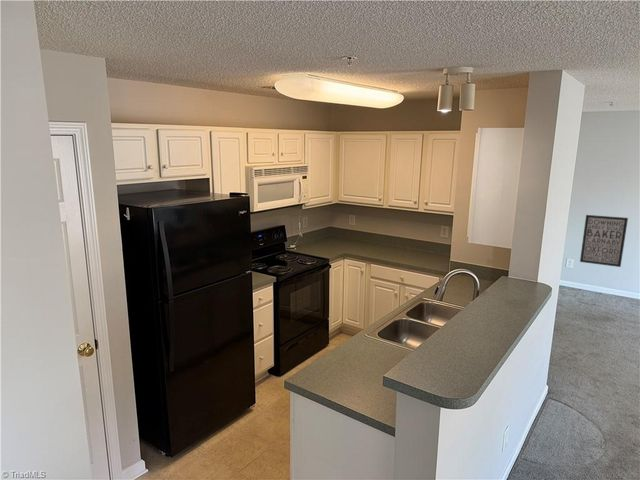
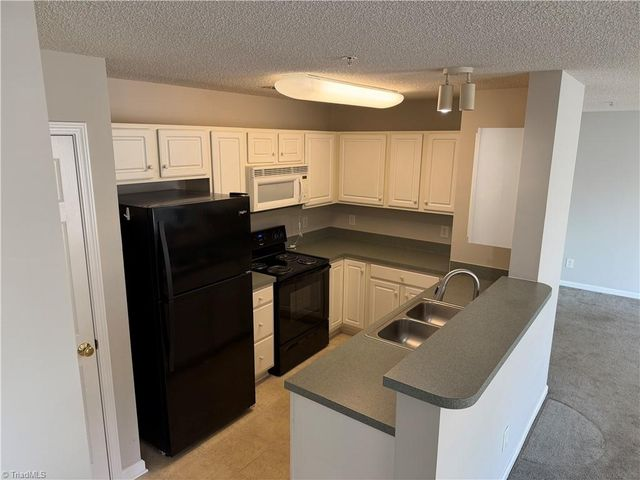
- wall art [579,214,629,268]
